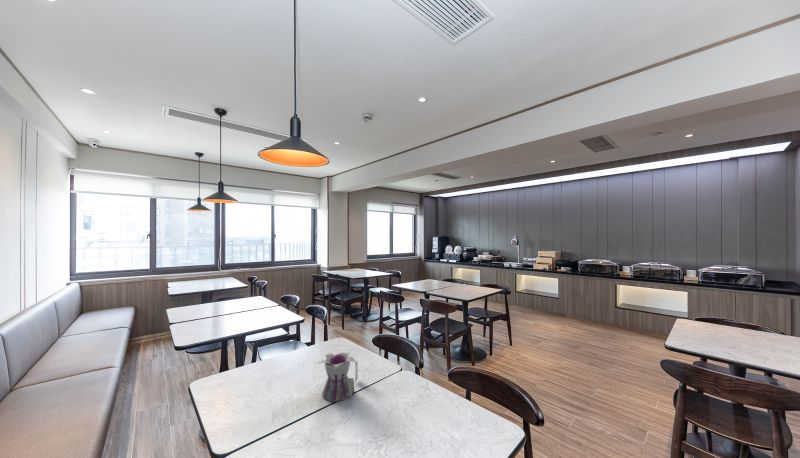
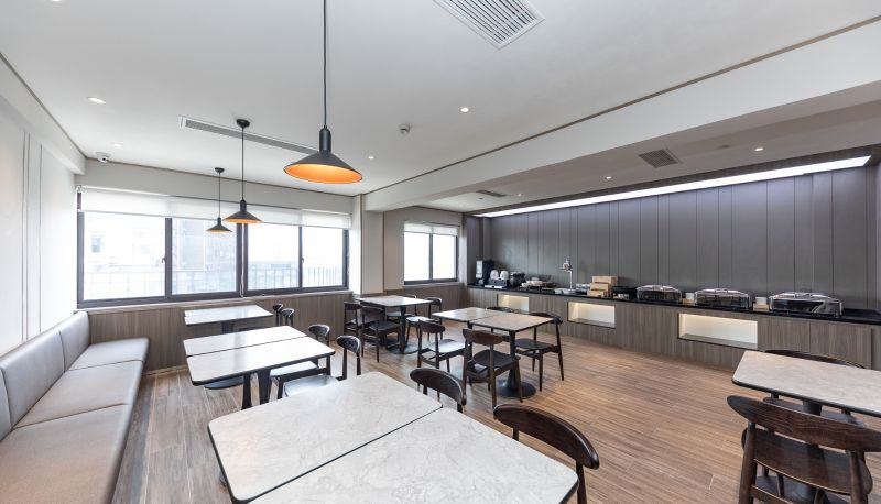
- teapot [317,352,359,402]
